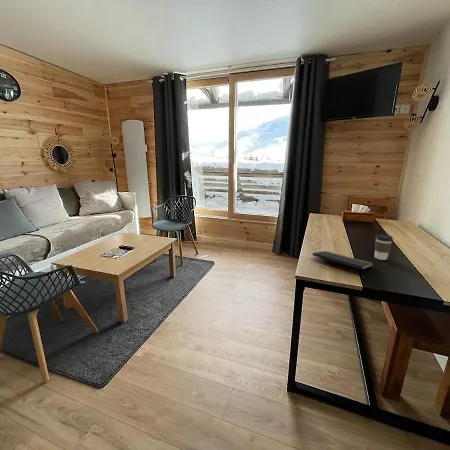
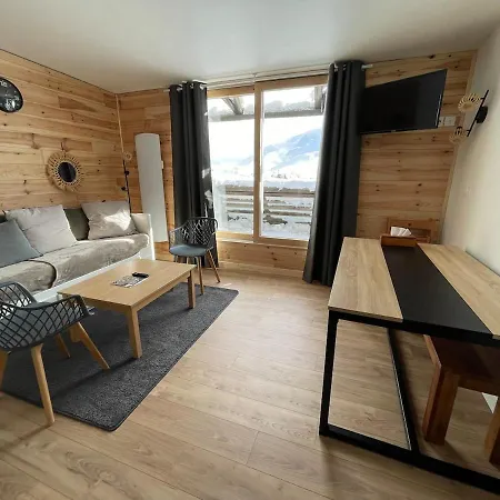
- coffee cup [374,233,394,261]
- notepad [312,250,374,275]
